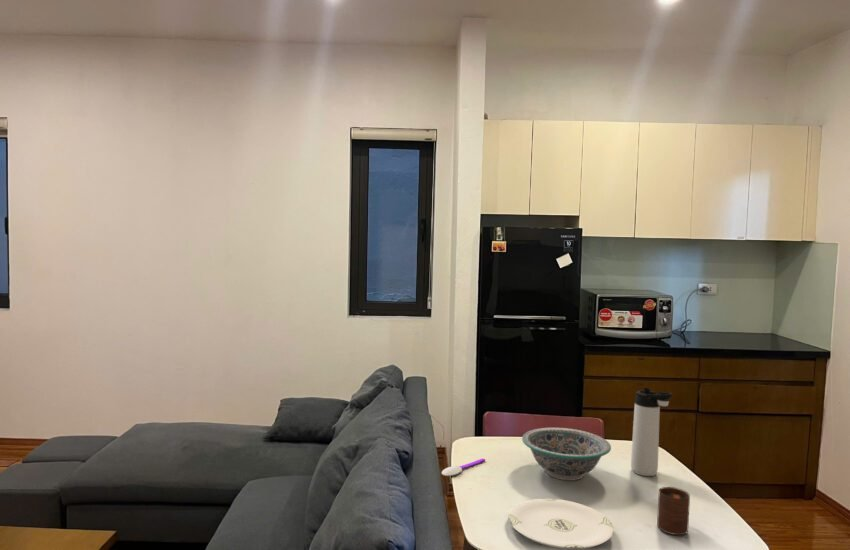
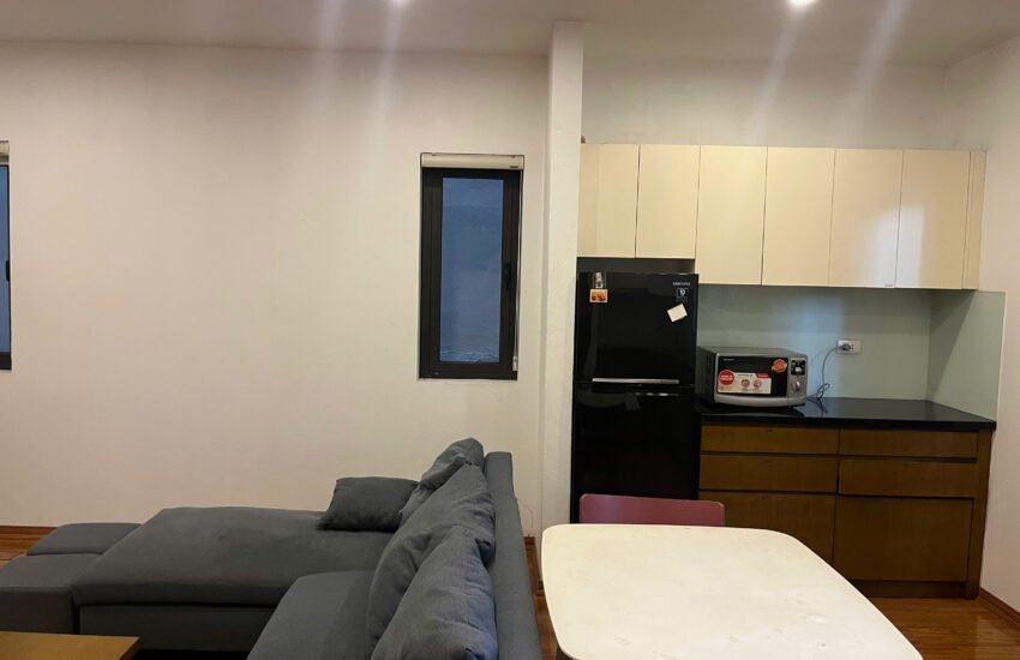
- plate [507,498,614,550]
- thermos bottle [630,387,673,477]
- spoon [441,458,486,477]
- decorative bowl [521,427,612,481]
- cup [656,486,691,536]
